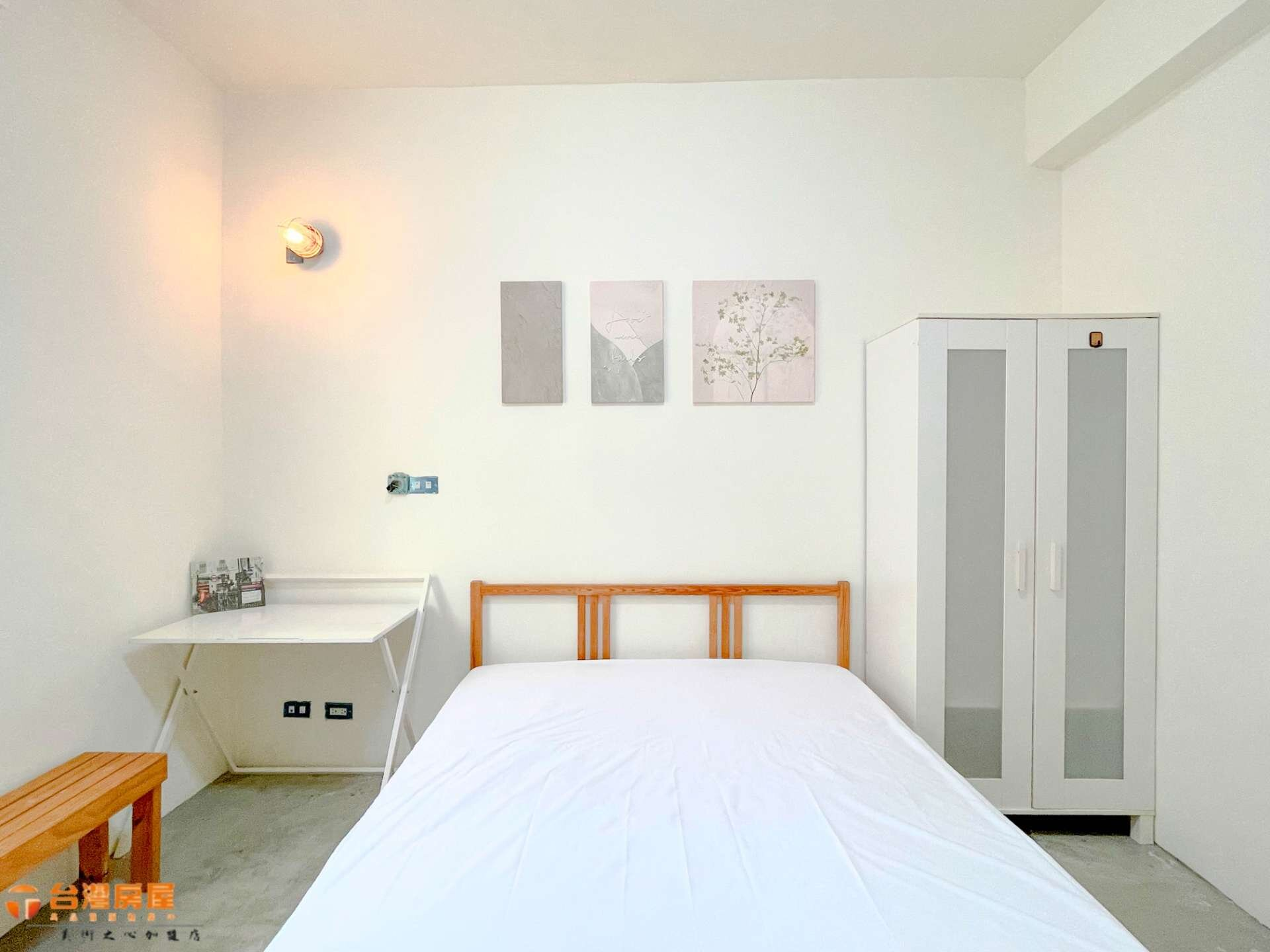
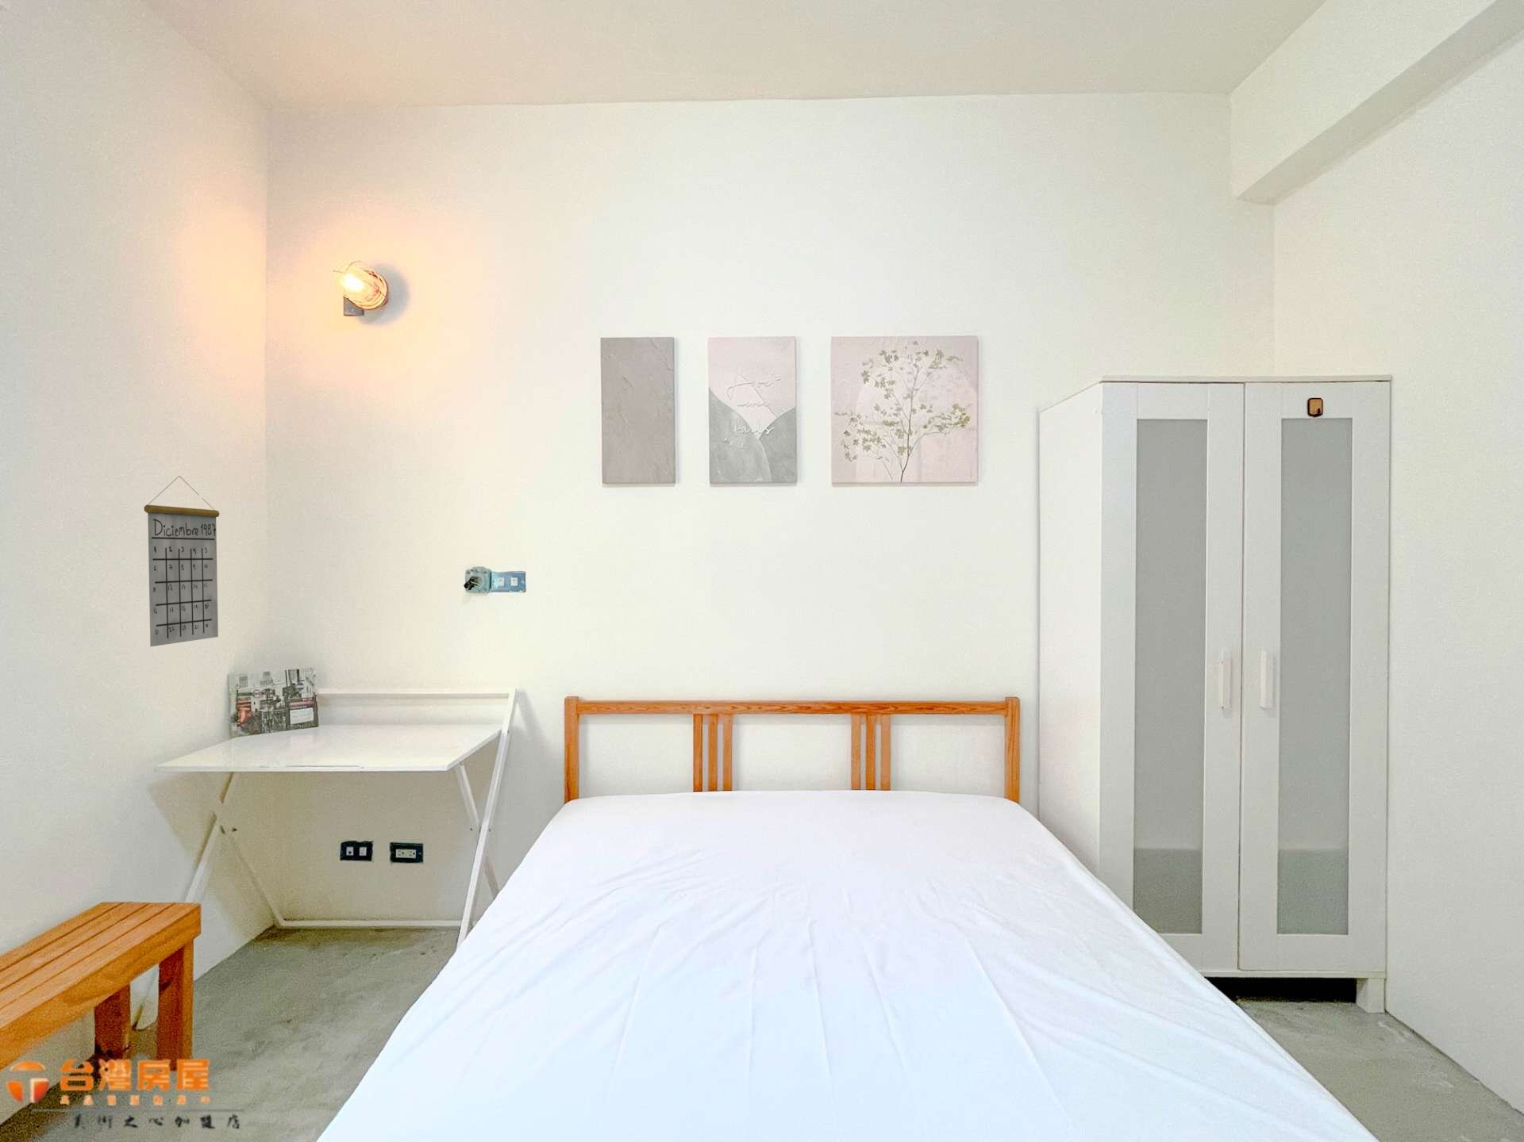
+ calendar [143,475,220,647]
